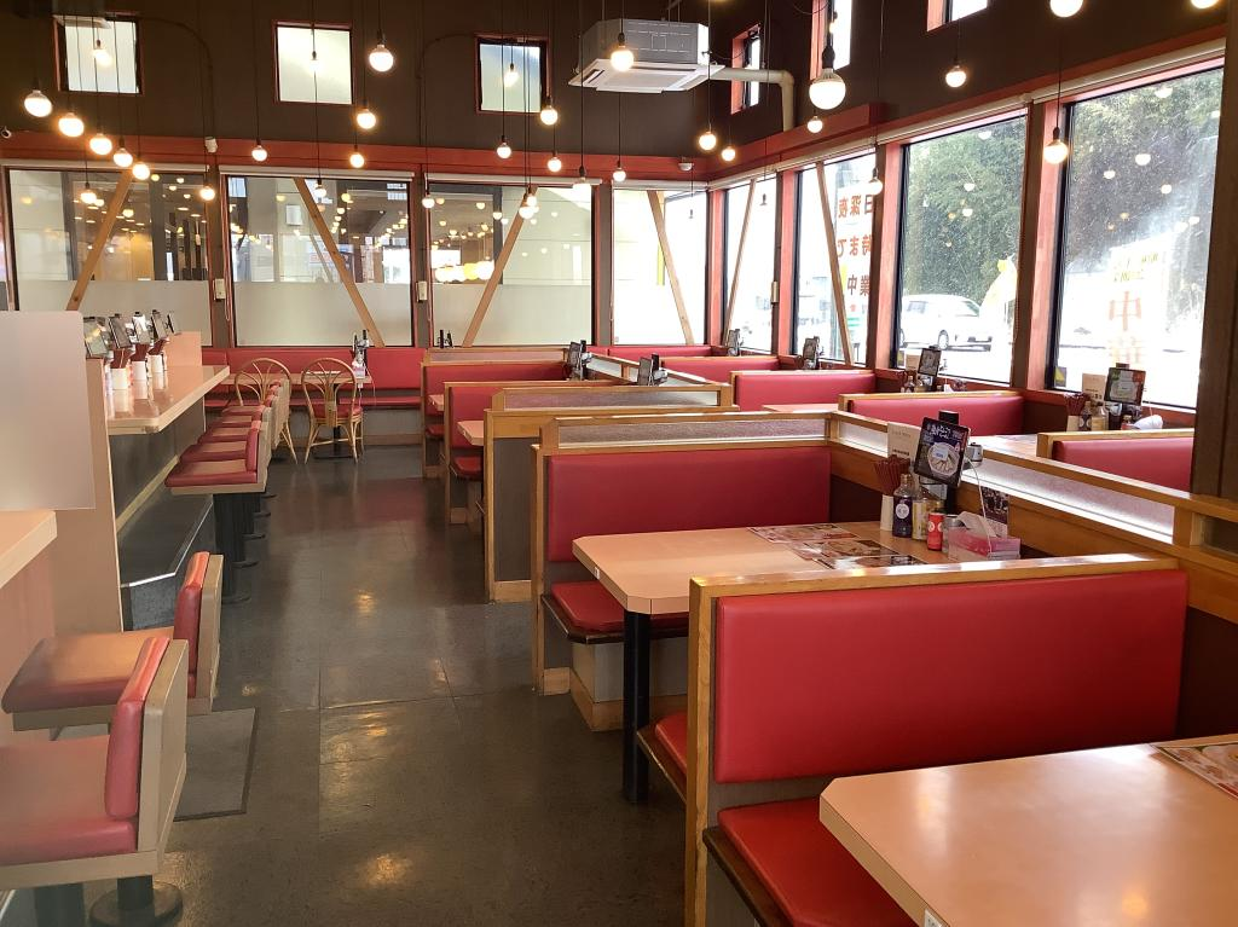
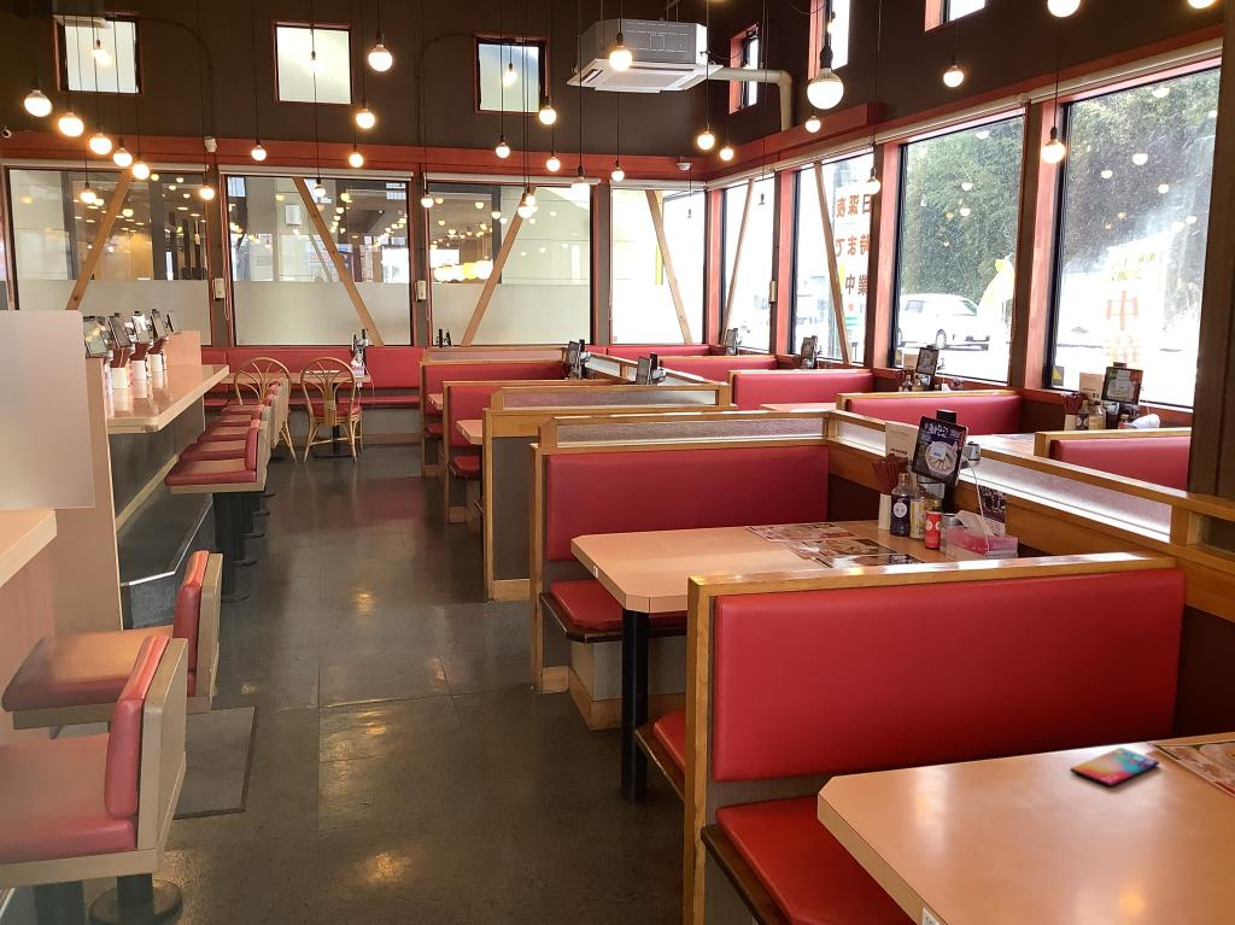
+ smartphone [1069,747,1160,788]
